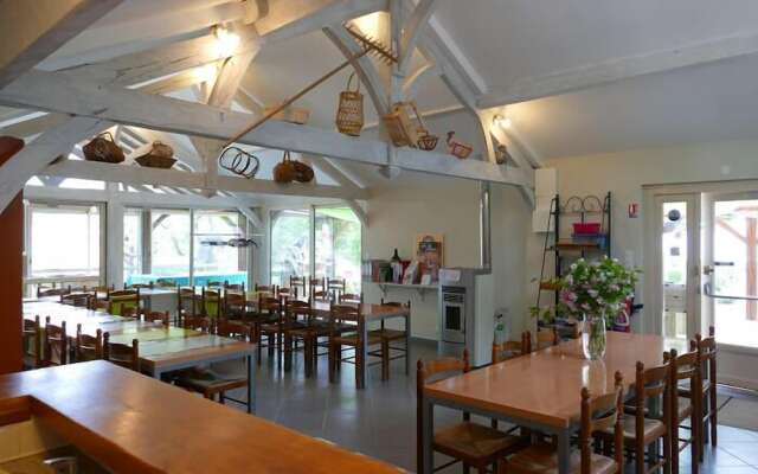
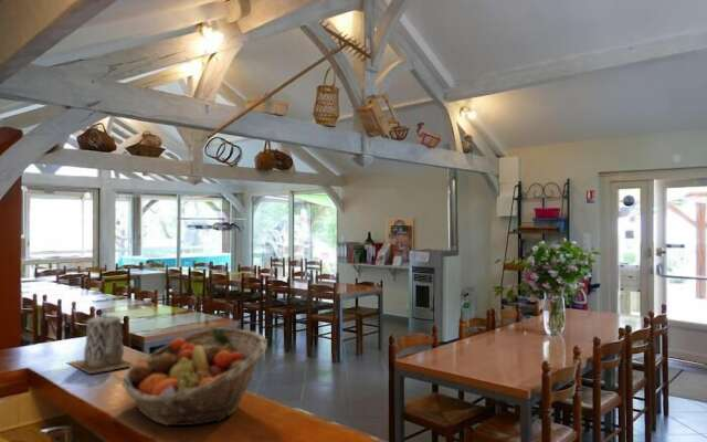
+ teapot [66,308,134,375]
+ fruit basket [120,326,268,427]
